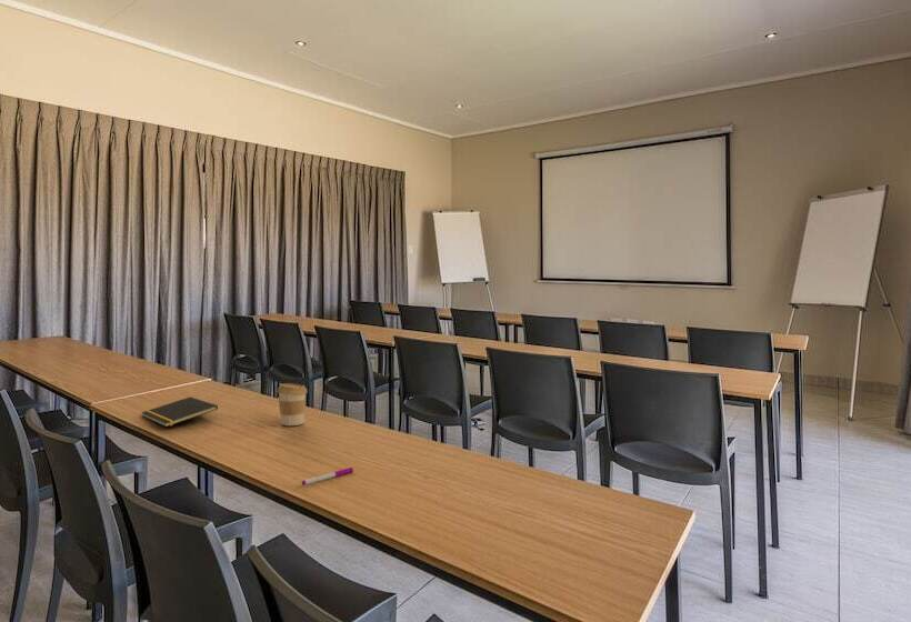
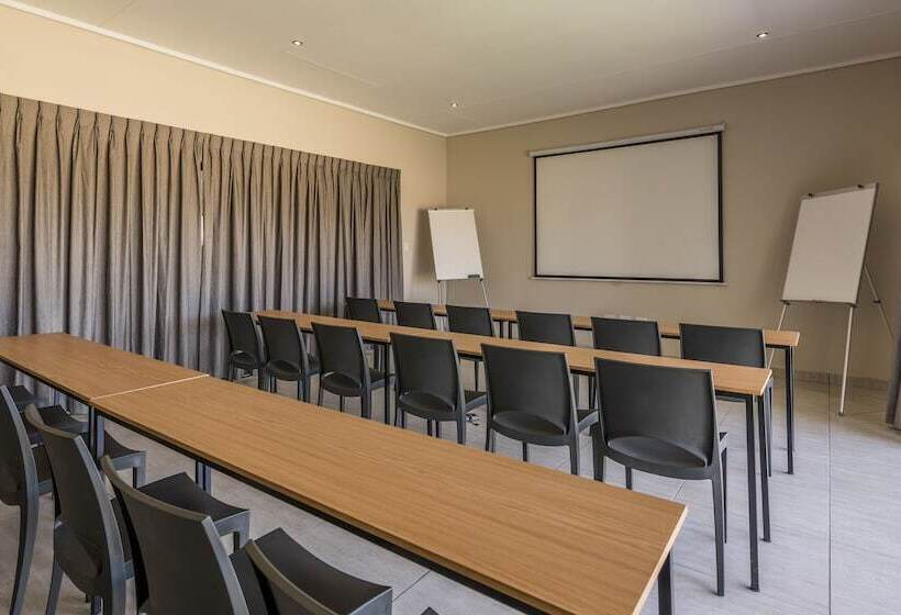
- notepad [140,395,219,428]
- pen [301,466,354,486]
- coffee cup [277,383,308,427]
